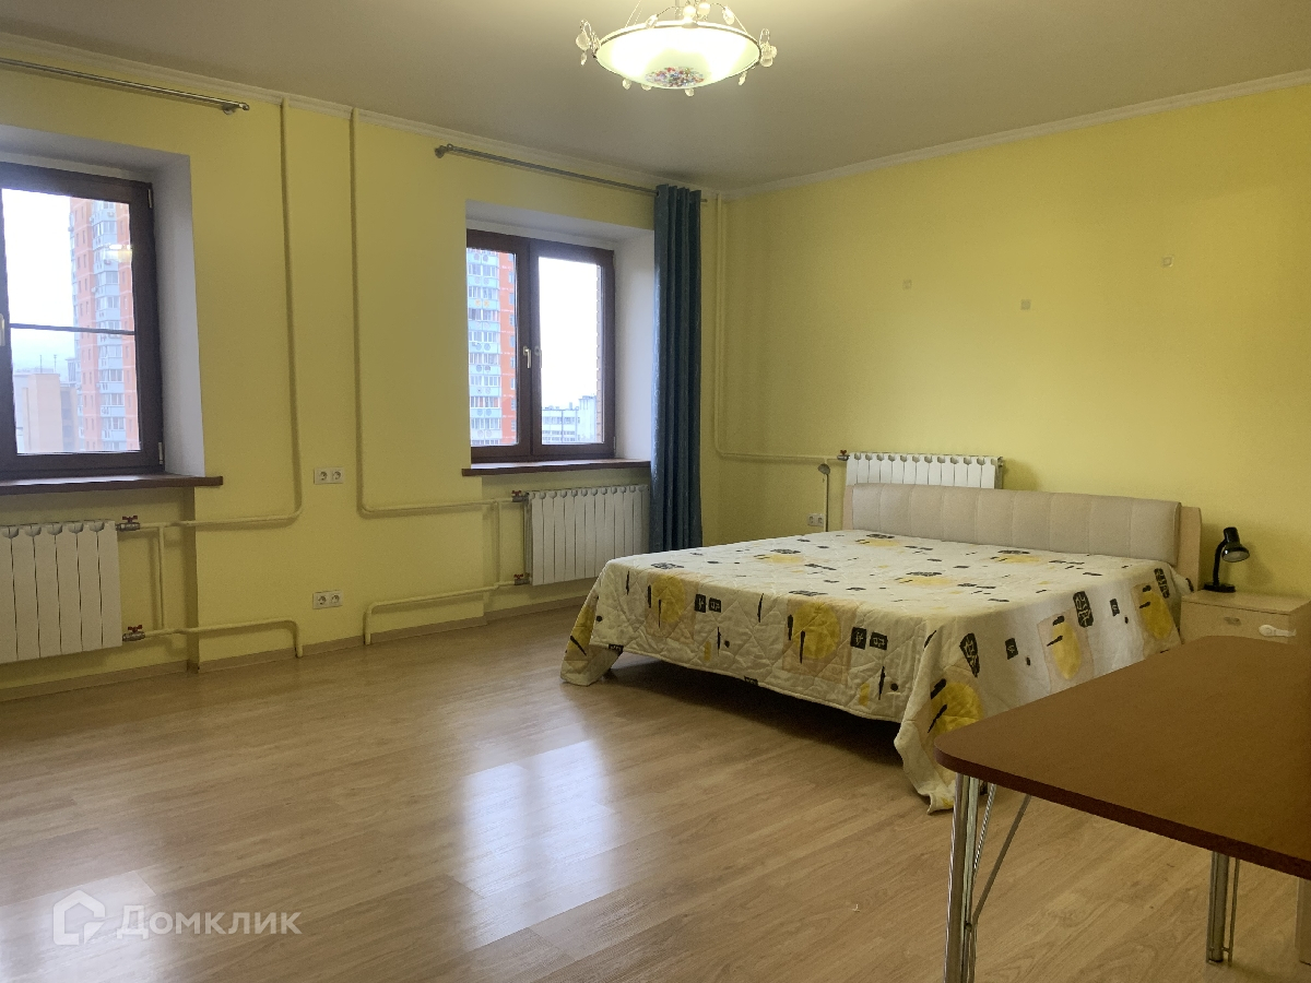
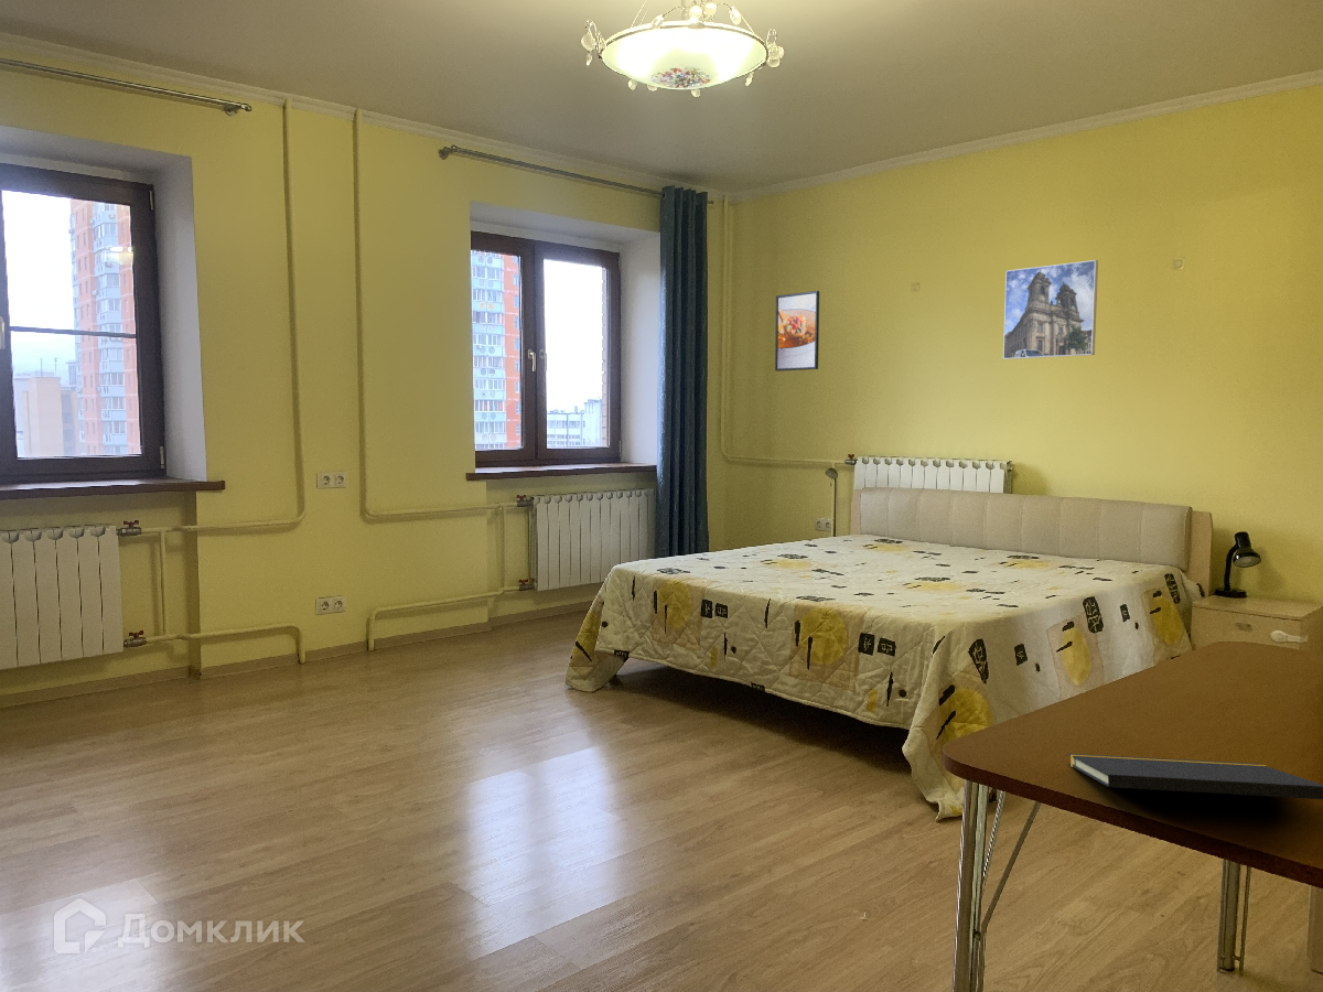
+ notepad [1067,753,1323,800]
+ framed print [774,290,820,373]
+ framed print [1002,259,1099,360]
